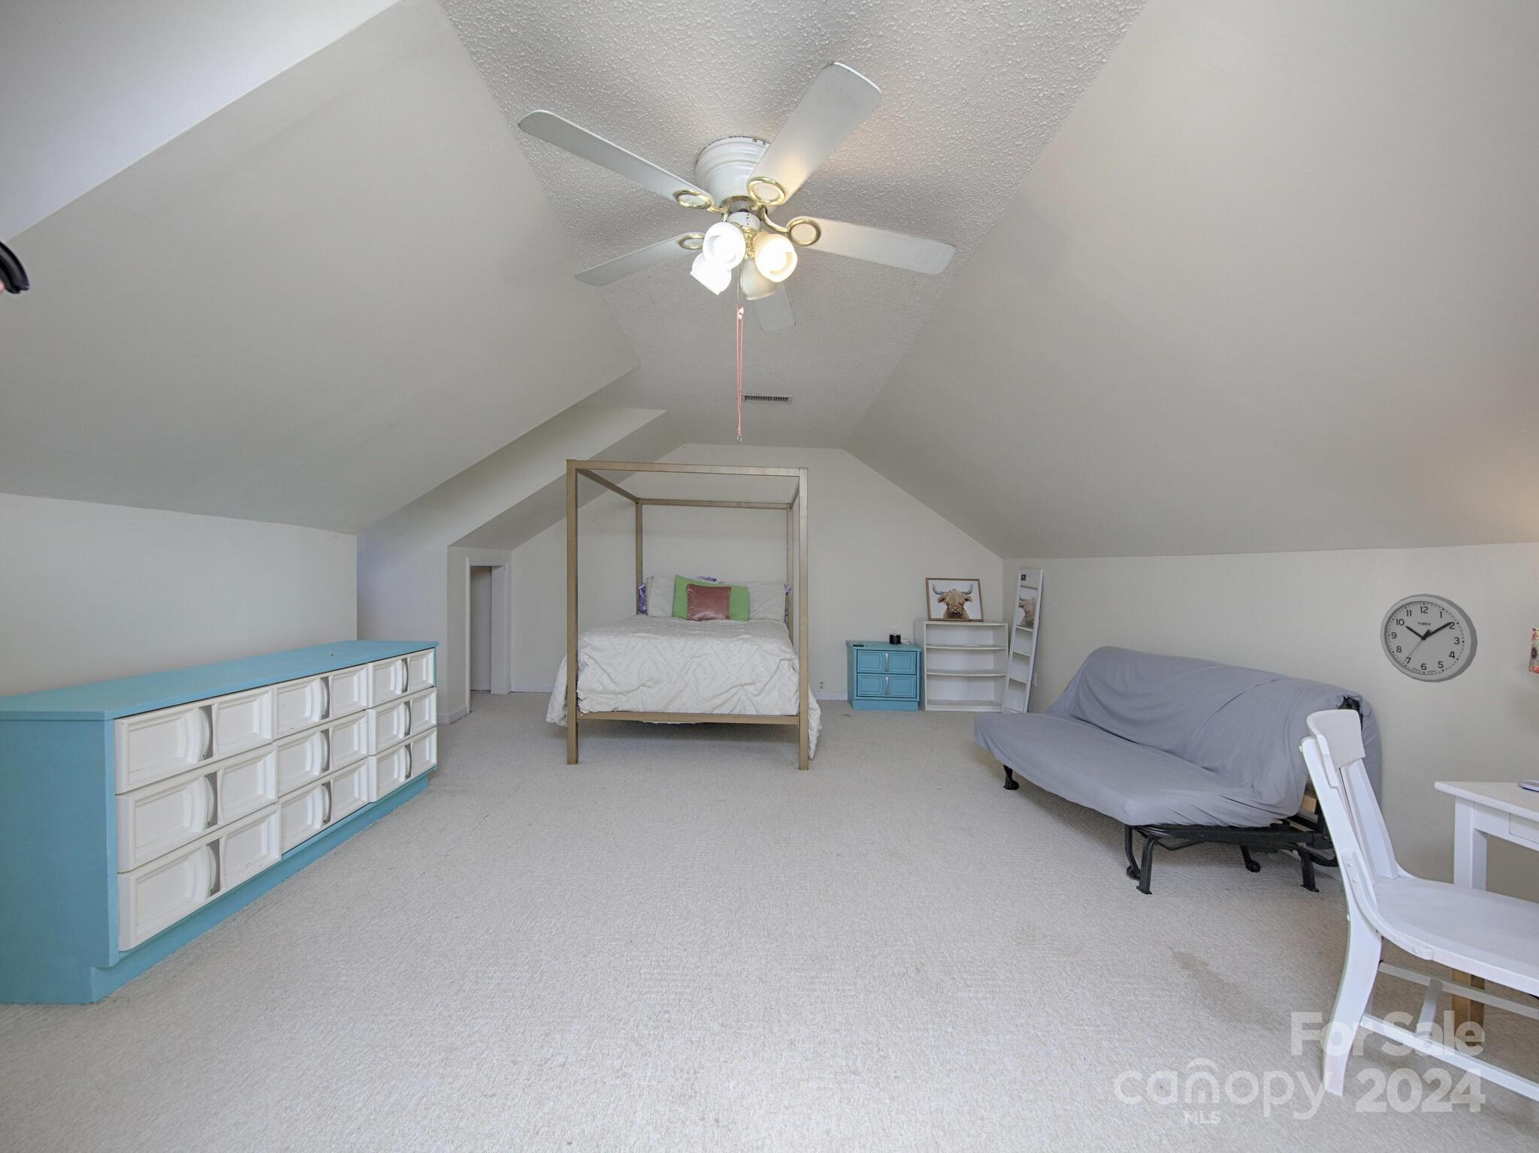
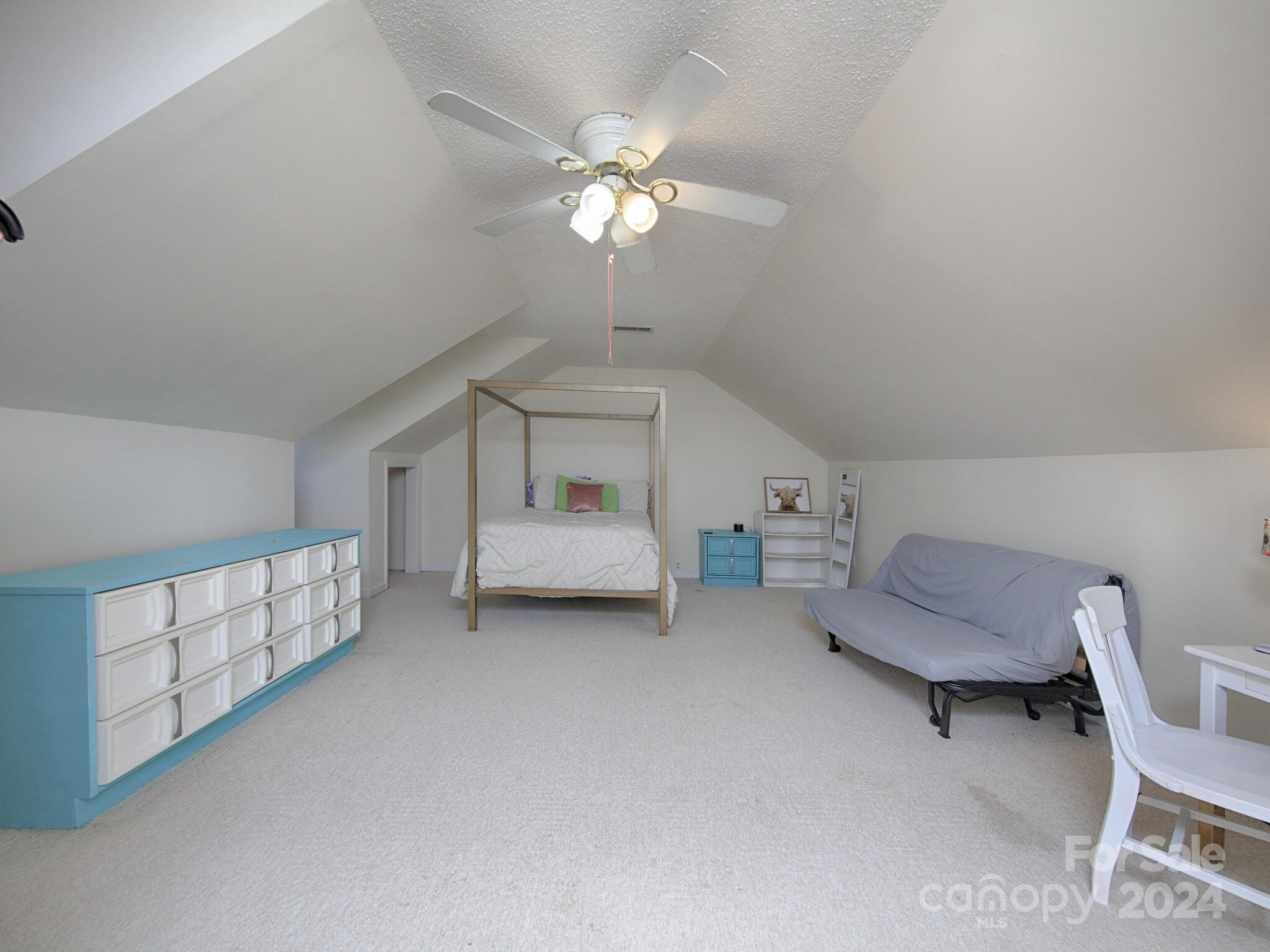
- wall clock [1380,593,1478,683]
